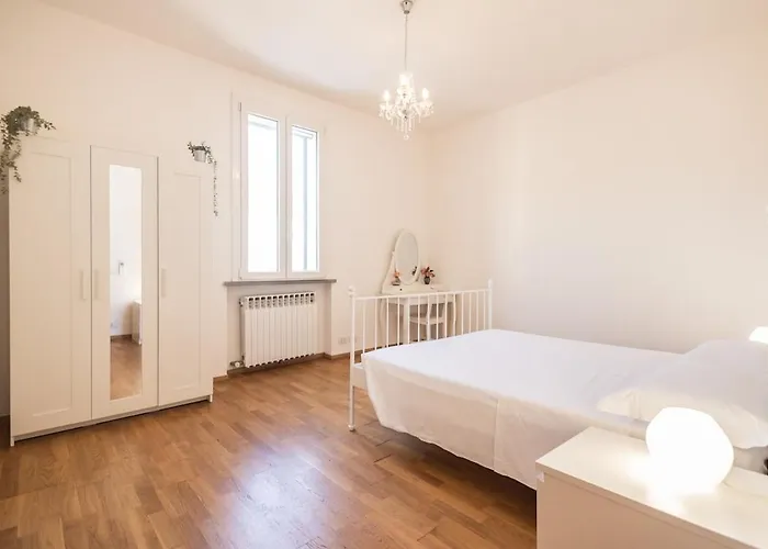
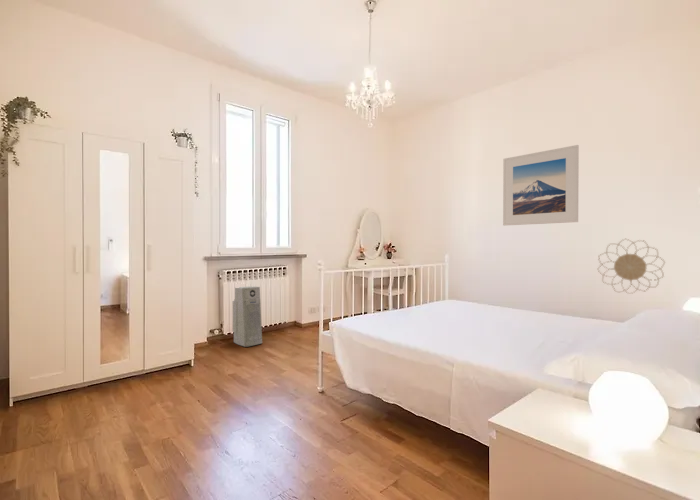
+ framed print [502,144,580,227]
+ air purifier [232,286,263,348]
+ decorative wall piece [597,238,666,295]
